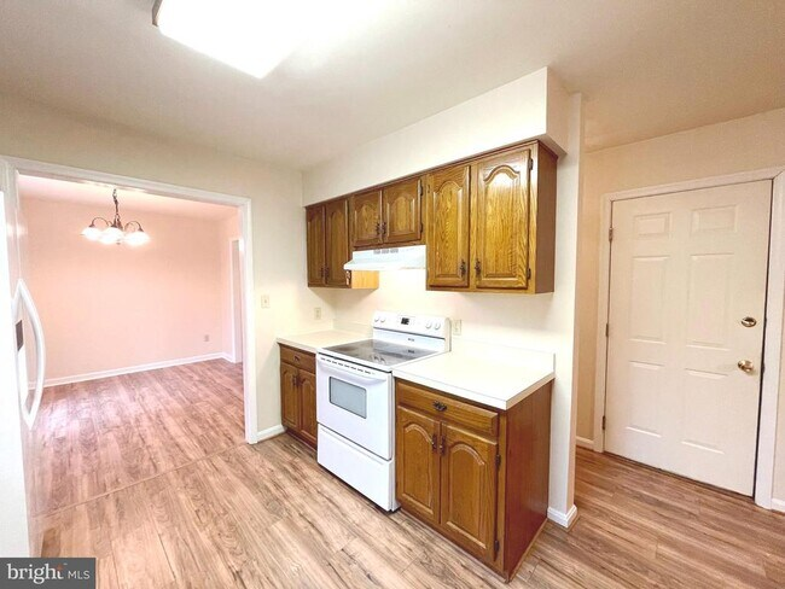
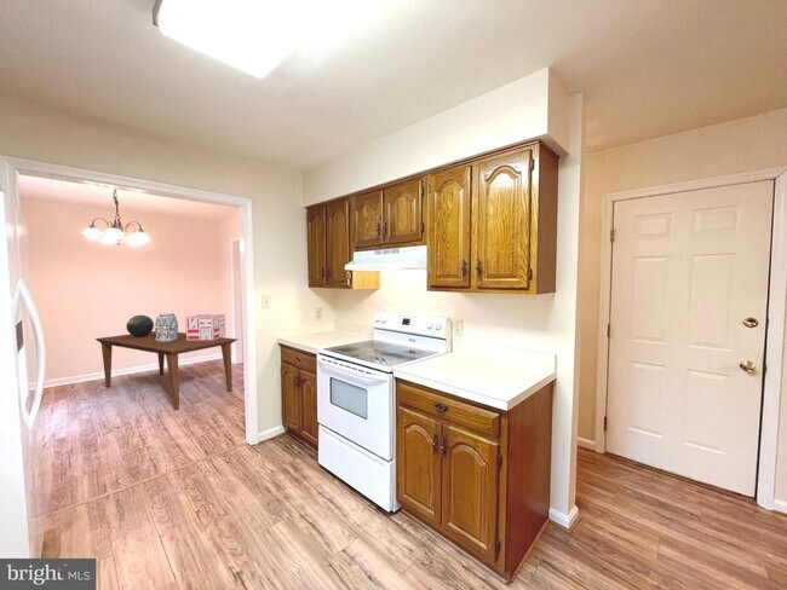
+ decorative globe [125,314,155,336]
+ dining table [93,330,239,411]
+ decorative urn [154,312,179,342]
+ decorative cube [184,313,226,341]
